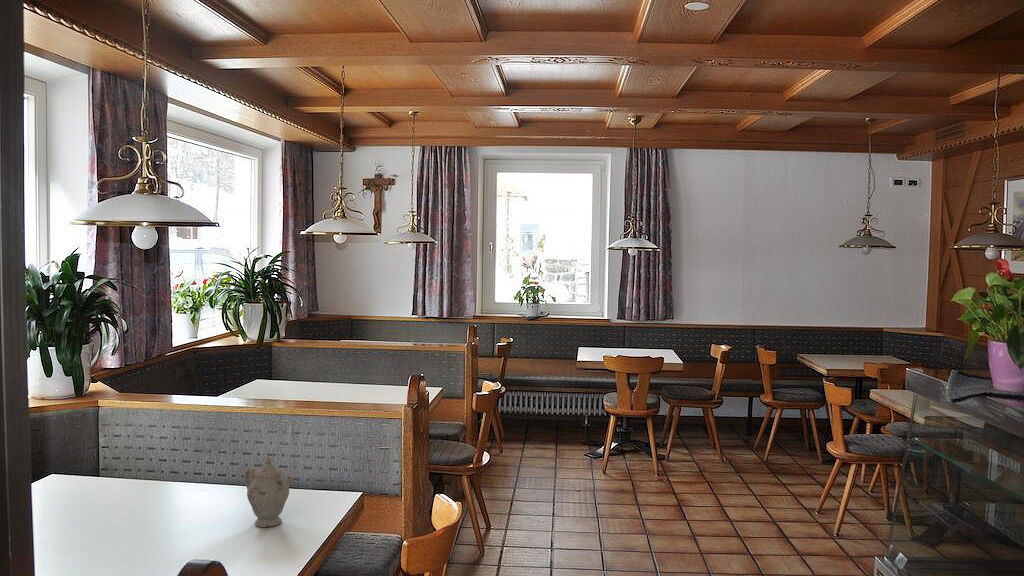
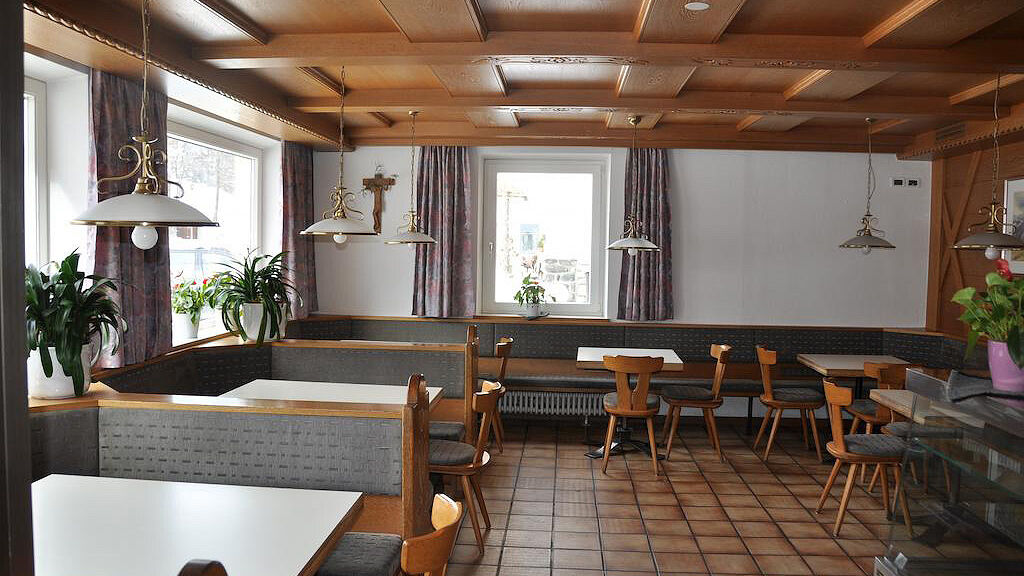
- chinaware [243,455,294,528]
